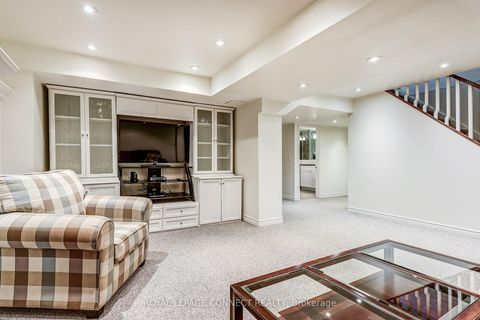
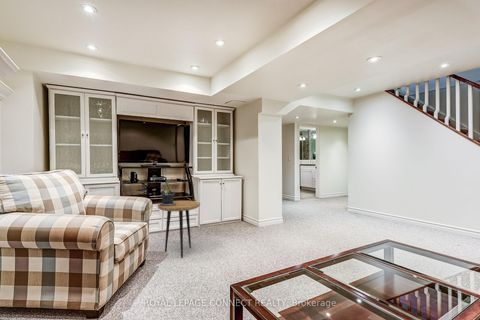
+ potted plant [159,177,176,206]
+ side table [157,200,201,259]
